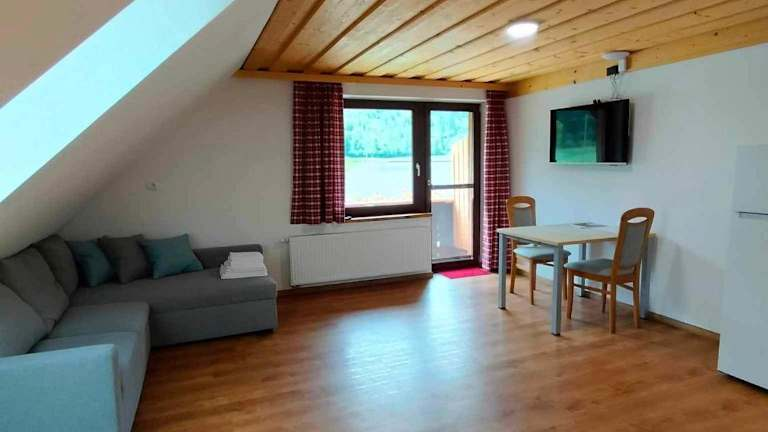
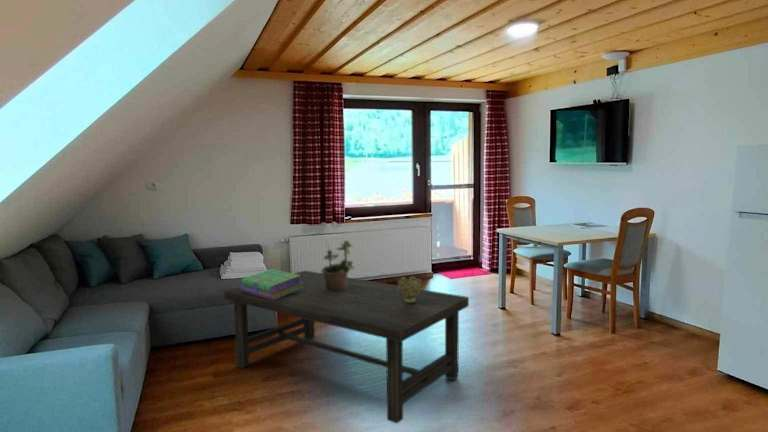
+ decorative bowl [396,275,424,303]
+ coffee table [223,270,470,424]
+ potted plant [320,235,355,291]
+ stack of books [240,268,304,300]
